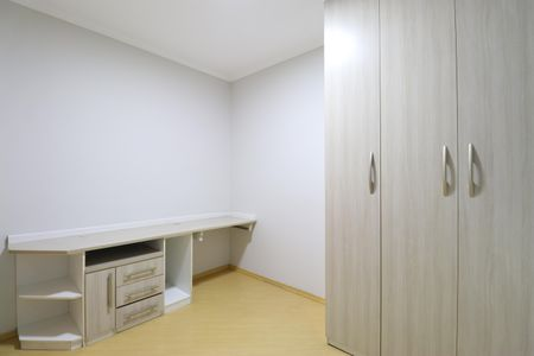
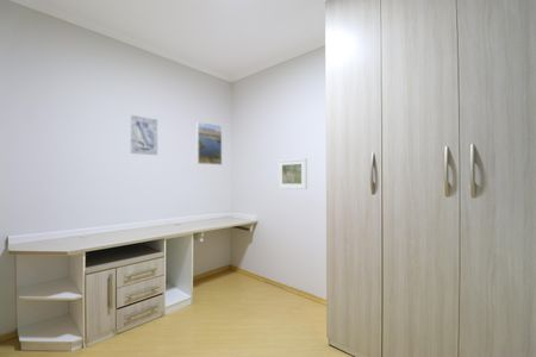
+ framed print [276,157,308,190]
+ wall art [130,114,158,156]
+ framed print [195,120,223,167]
